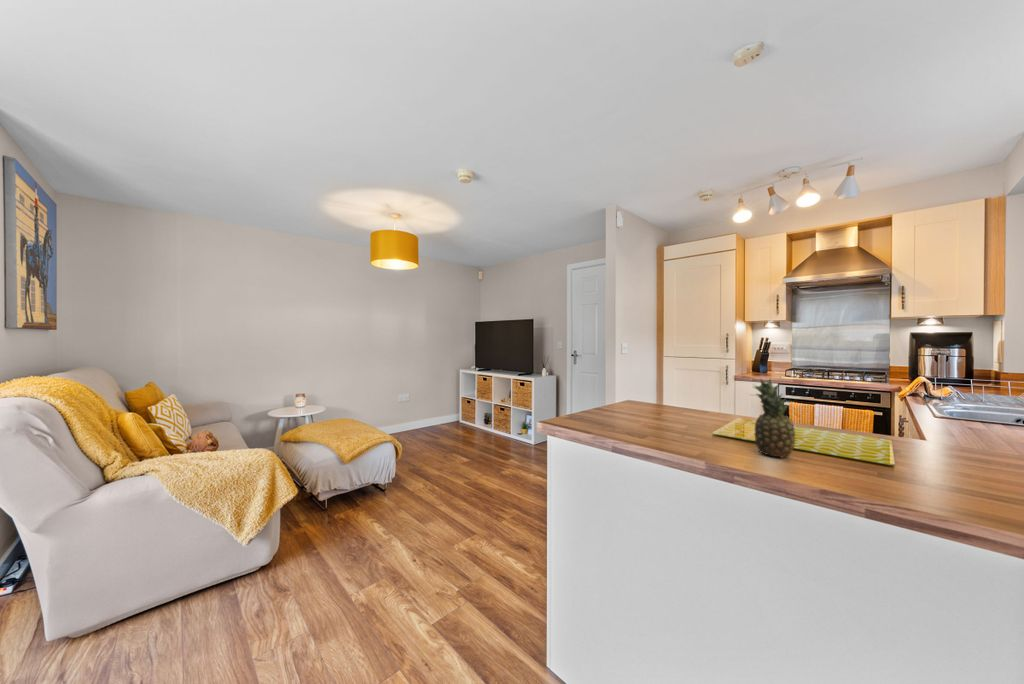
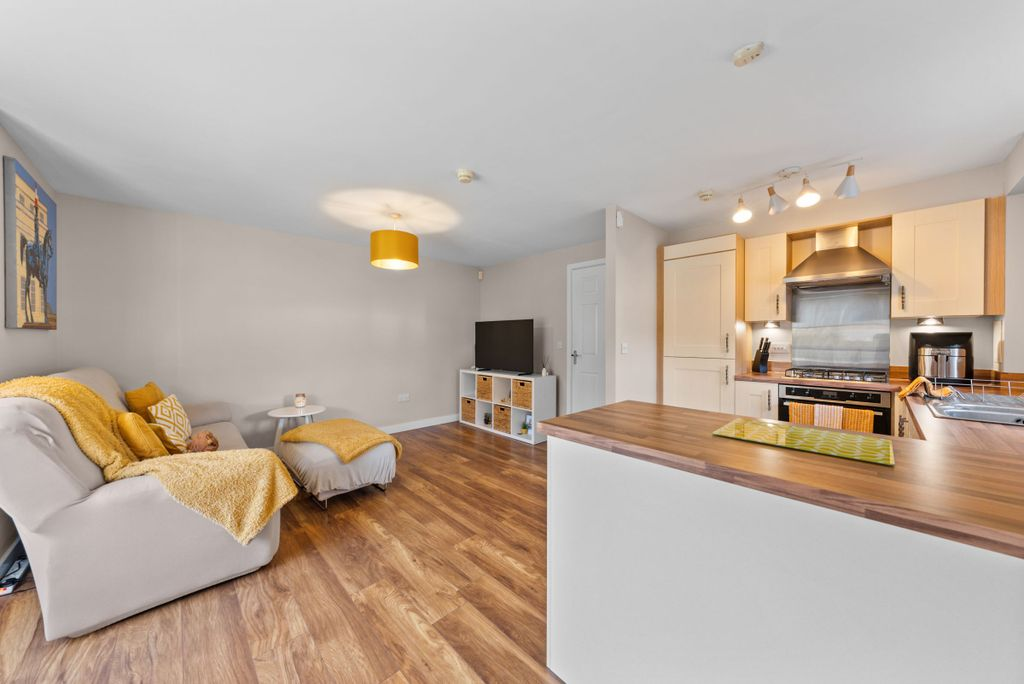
- fruit [751,377,797,459]
